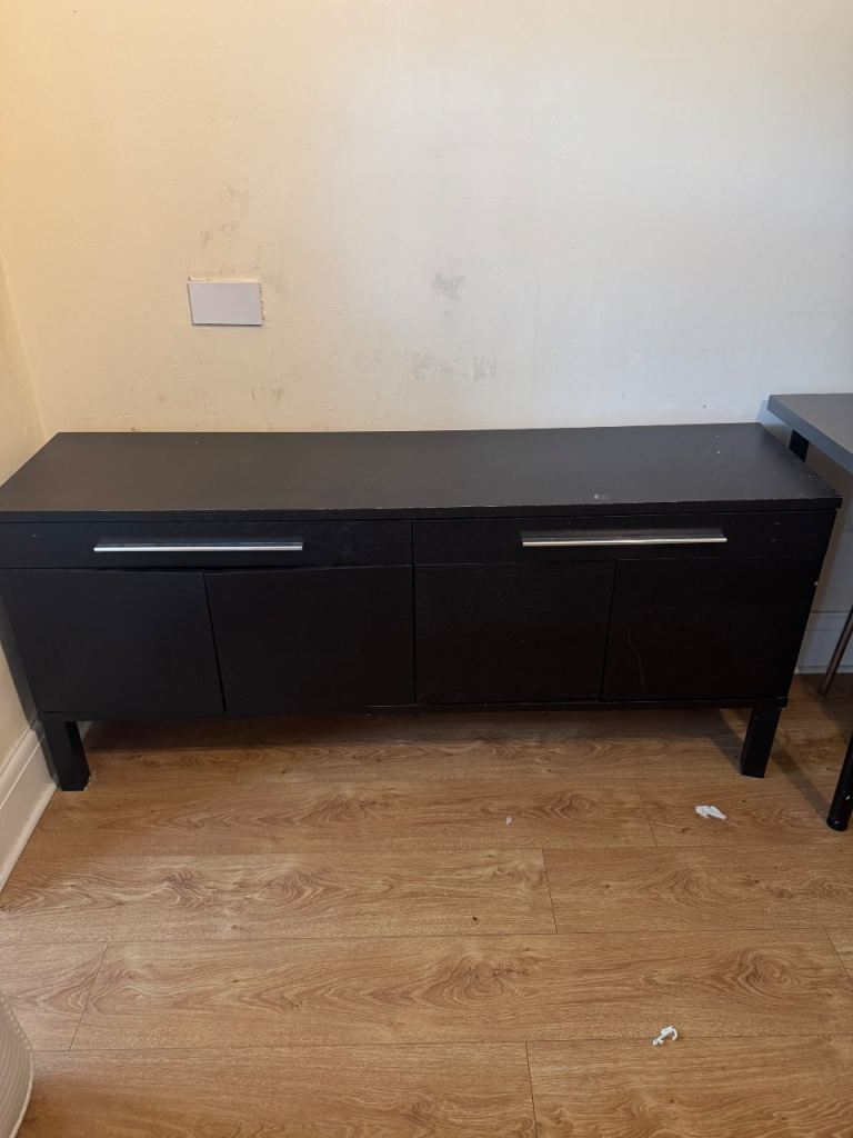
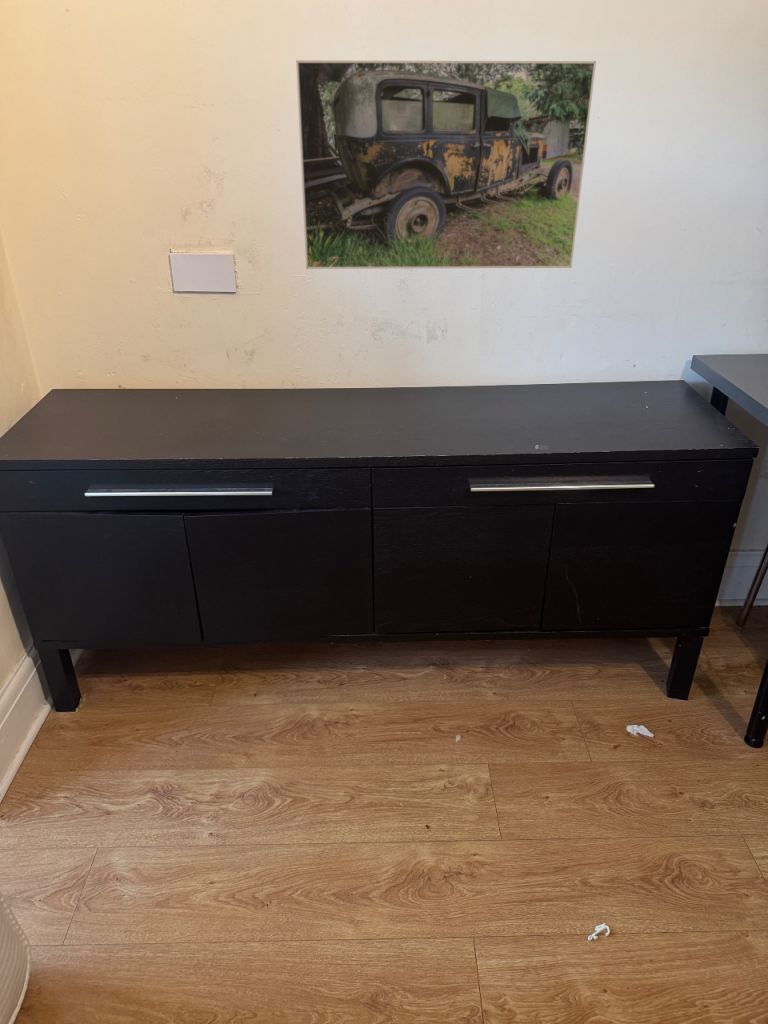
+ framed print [295,59,597,270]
